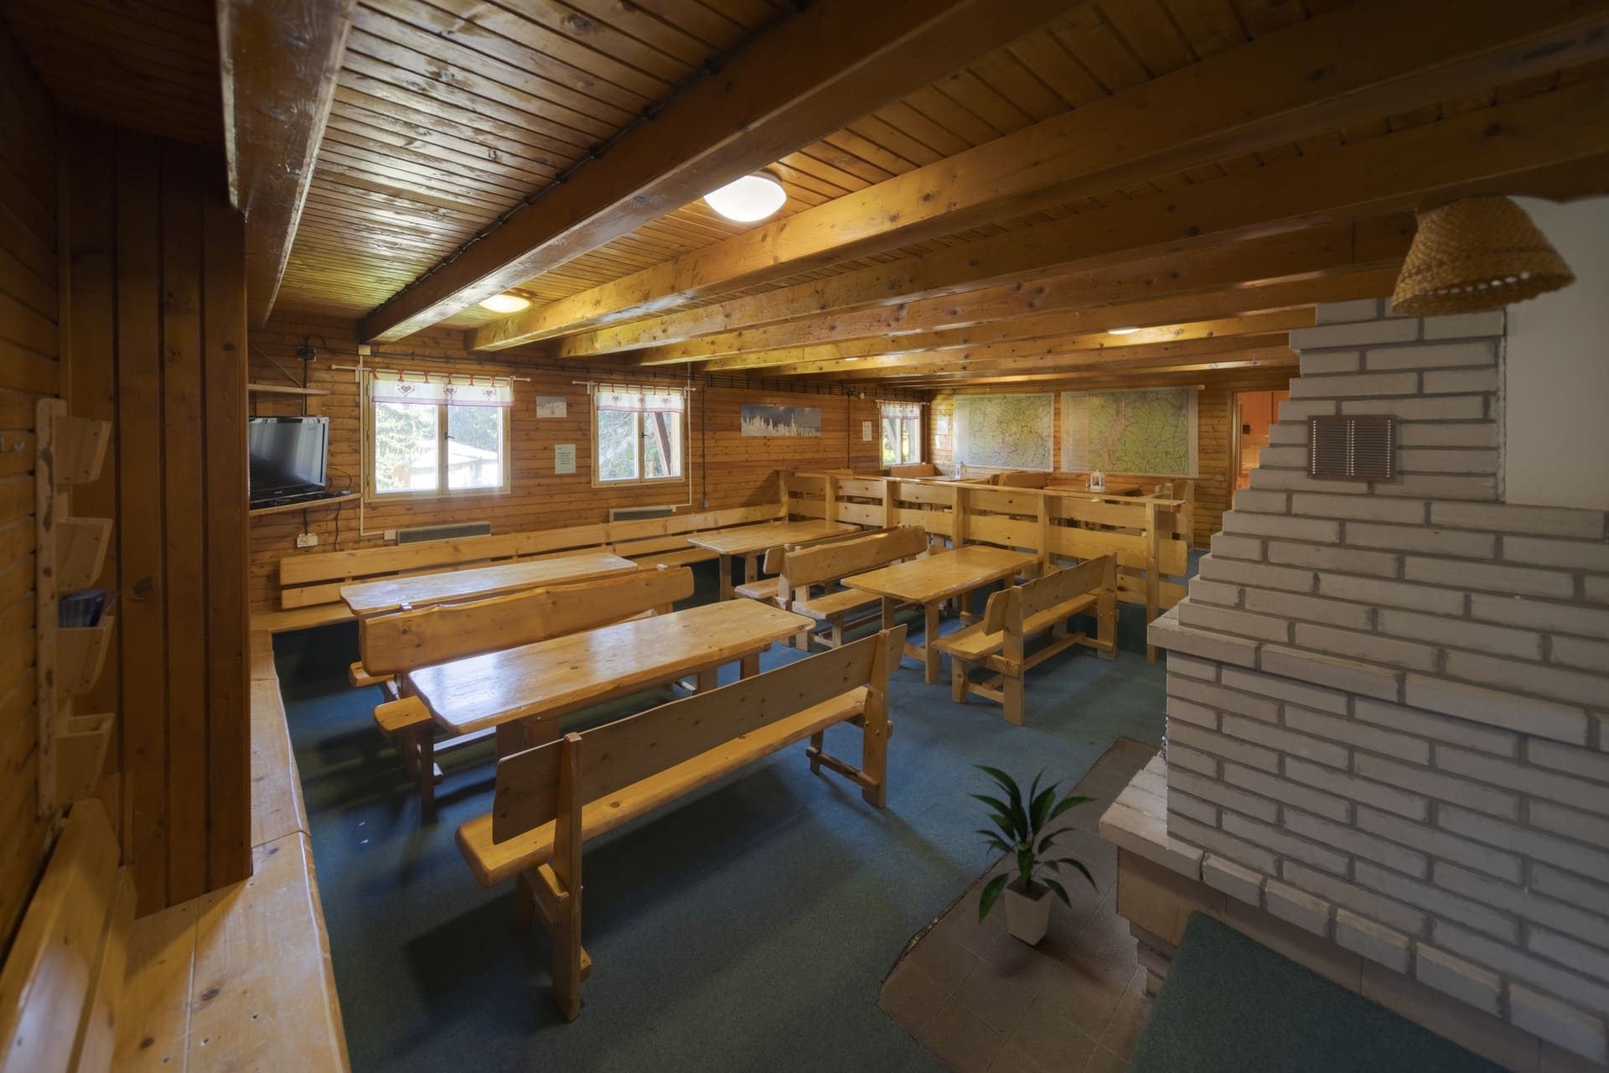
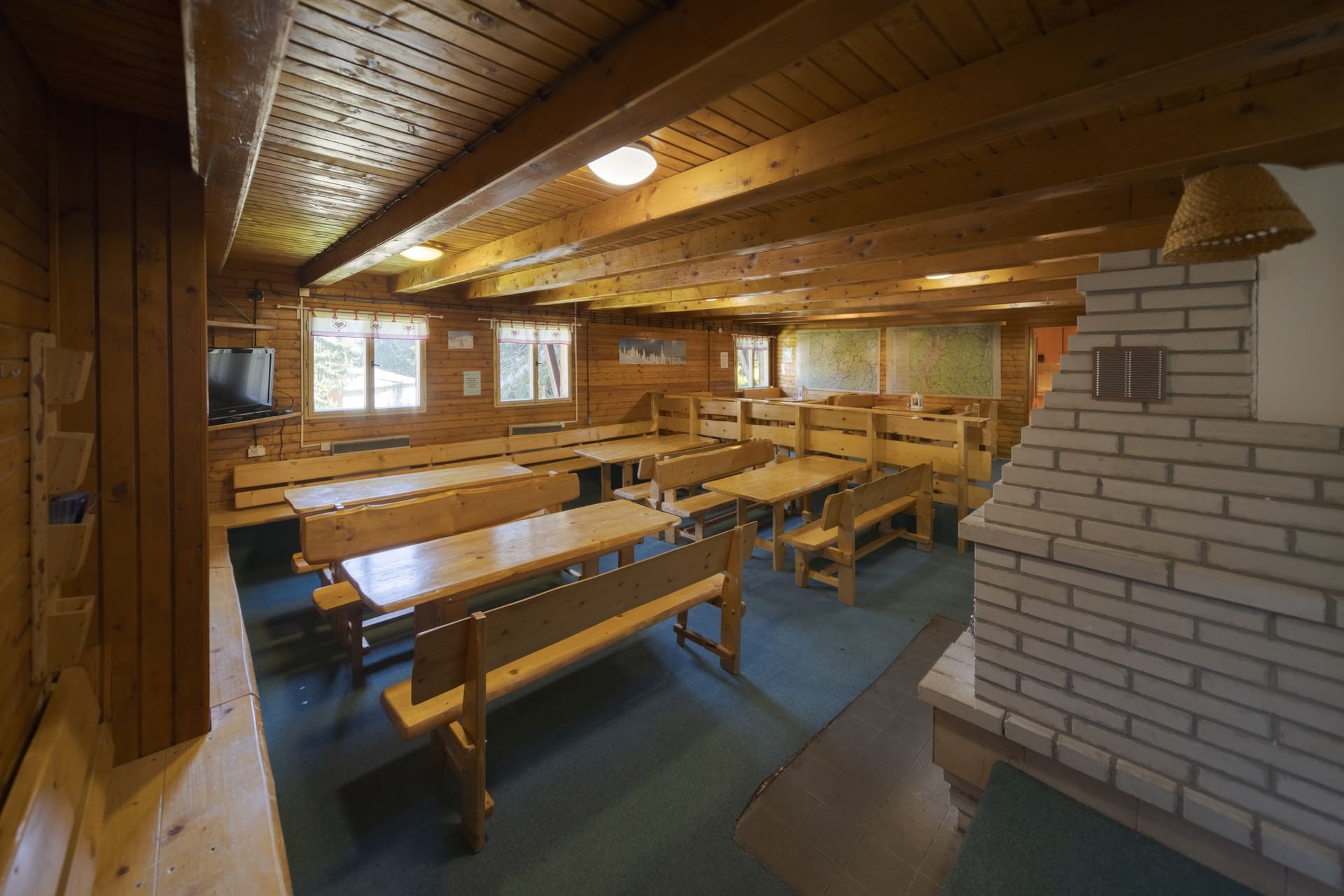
- indoor plant [963,762,1103,946]
